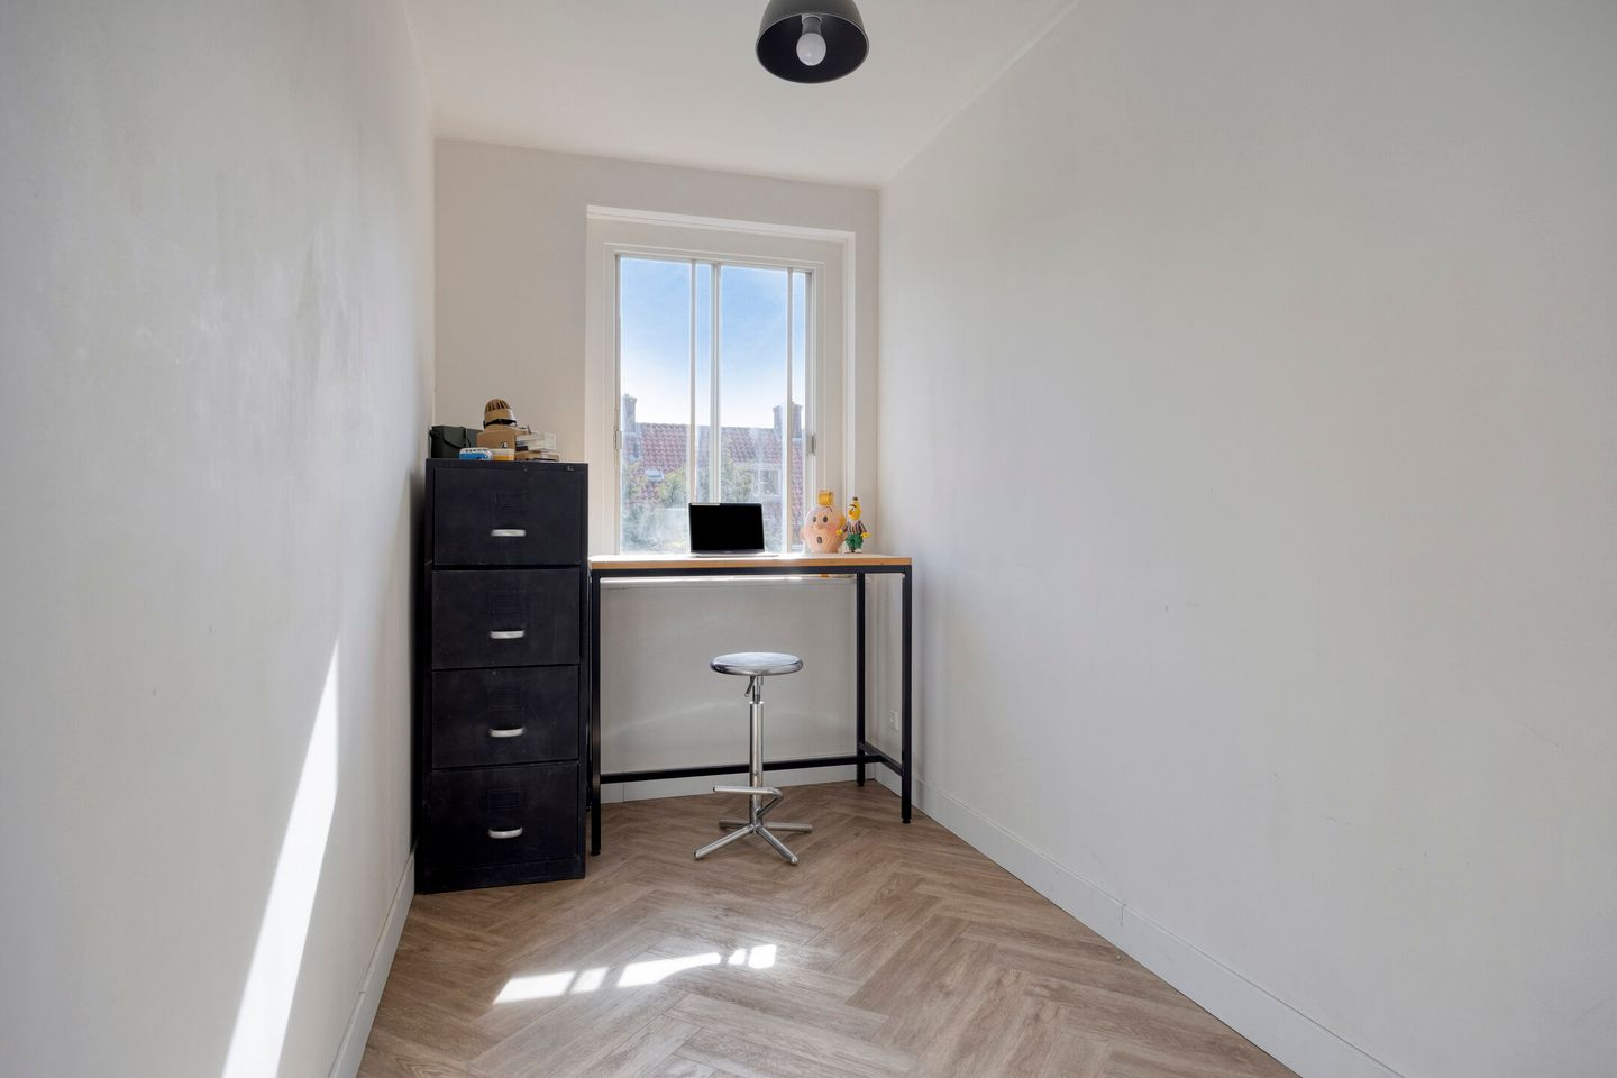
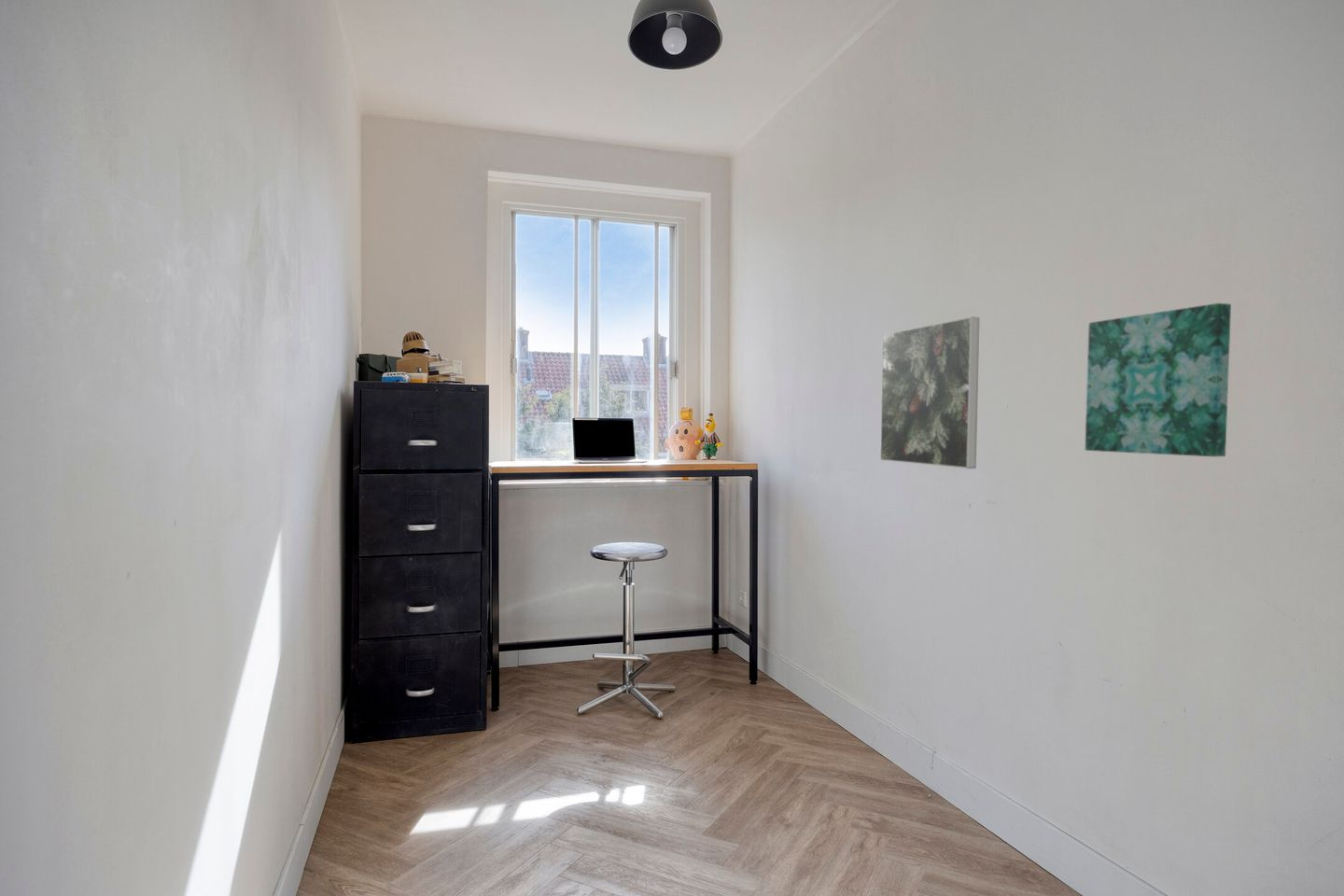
+ wall art [1085,302,1232,457]
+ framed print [879,315,980,469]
